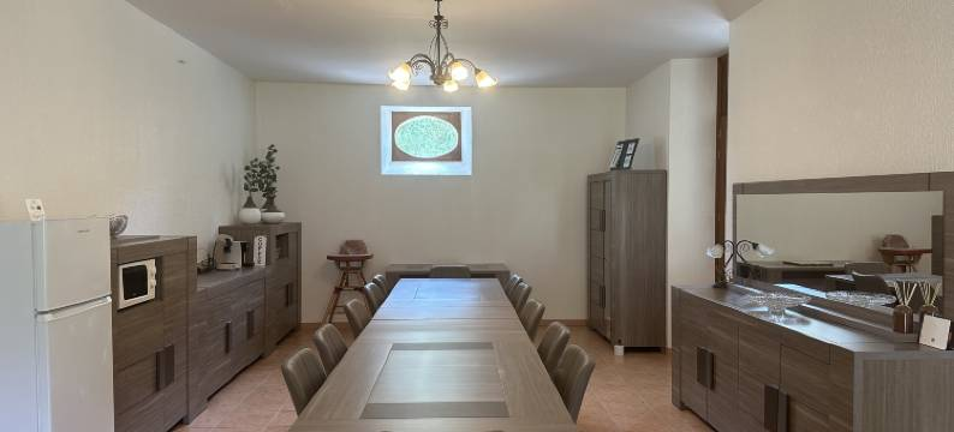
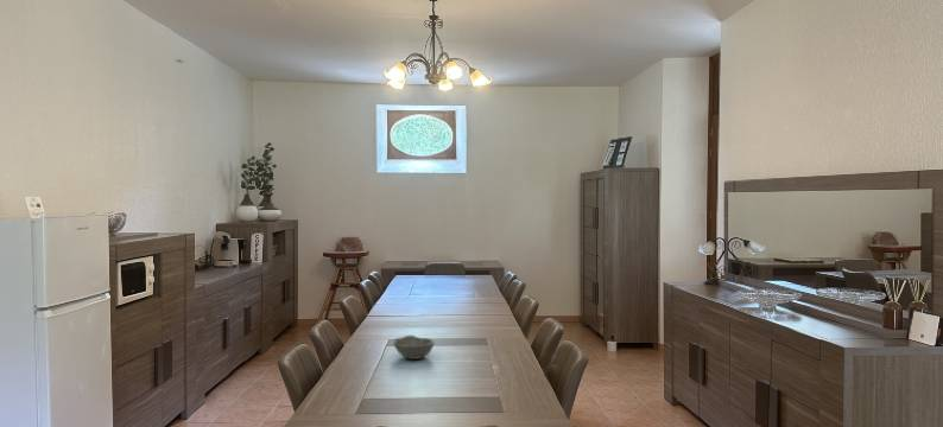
+ bowl [392,334,436,361]
